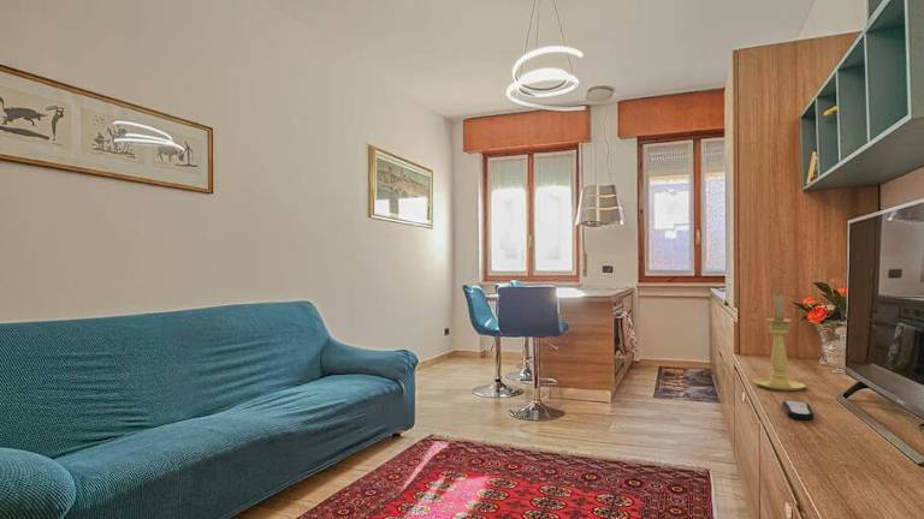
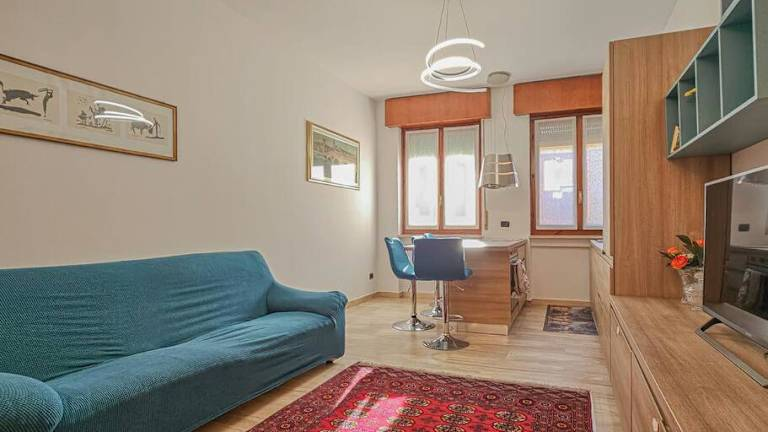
- remote control [781,400,815,422]
- candle holder [752,293,806,392]
